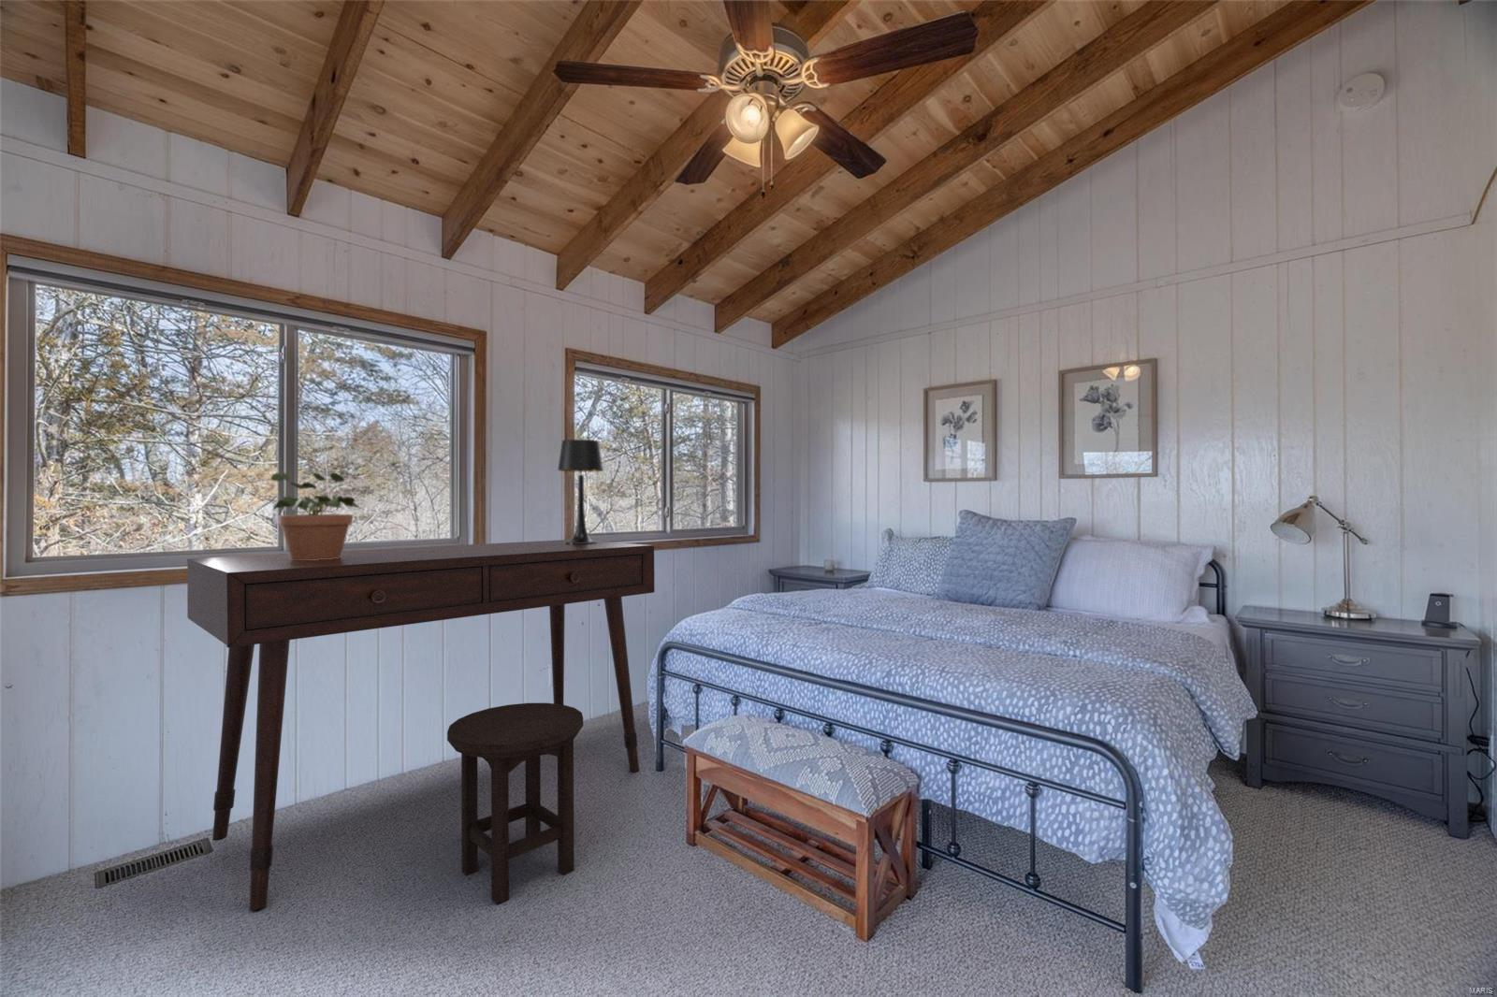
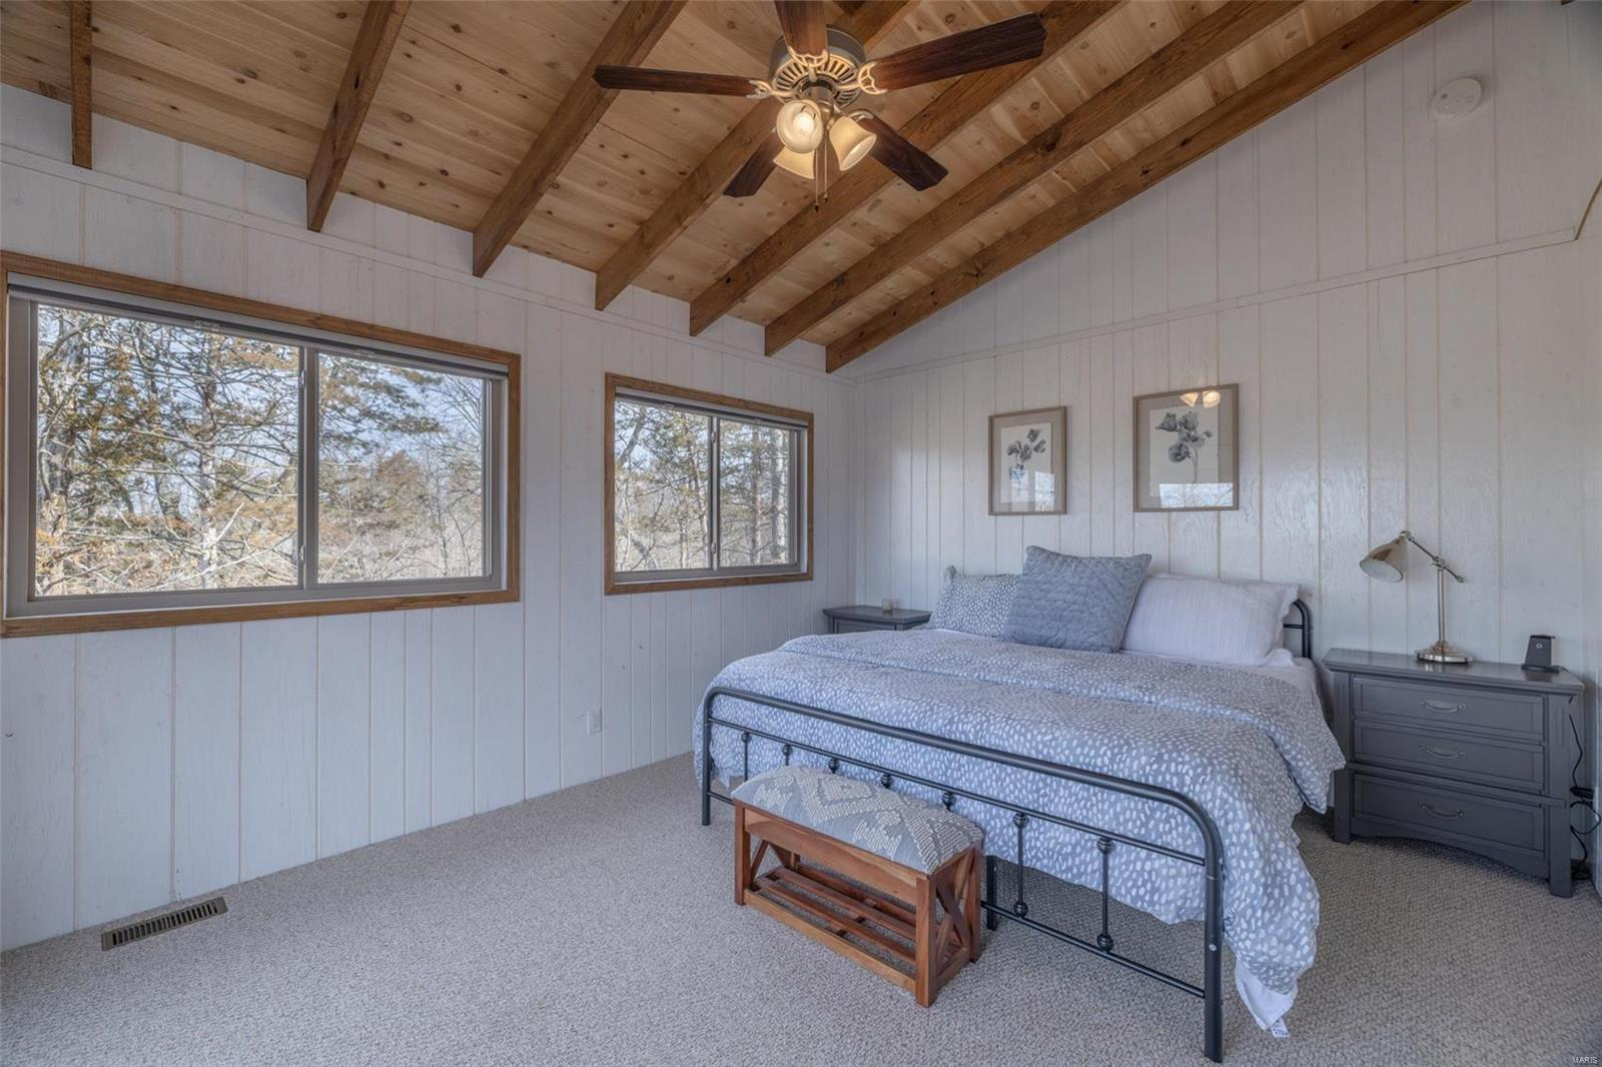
- desk [186,539,656,911]
- potted plant [260,471,362,560]
- table lamp [557,438,604,544]
- stool [446,702,584,906]
